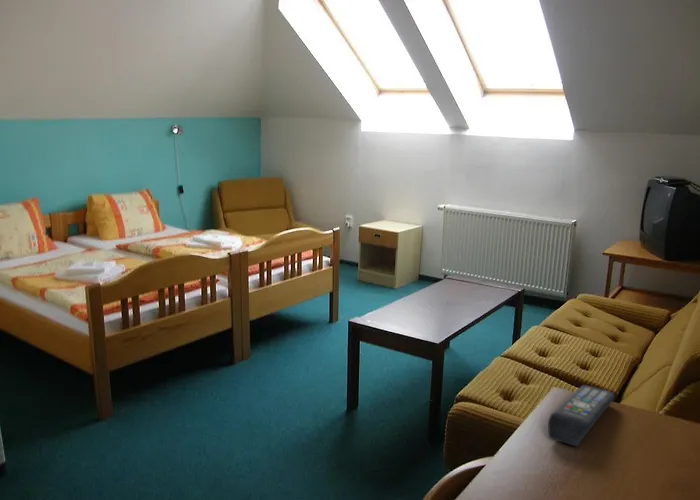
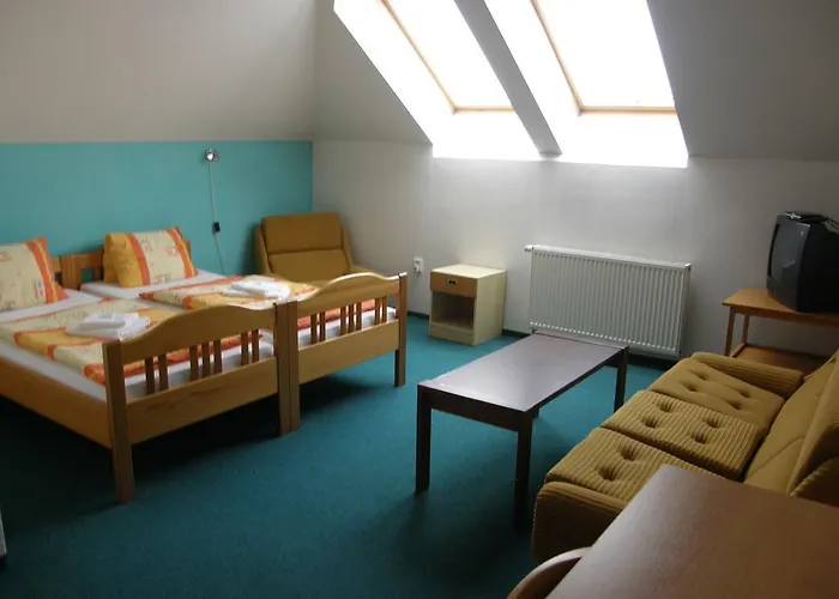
- remote control [547,384,616,447]
